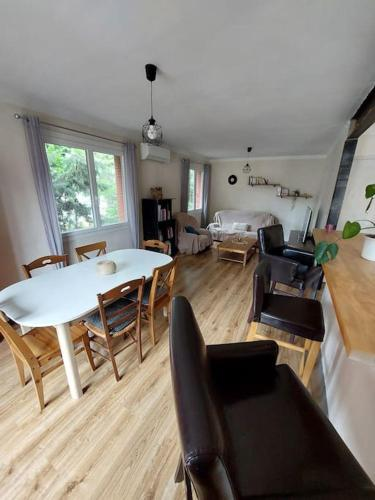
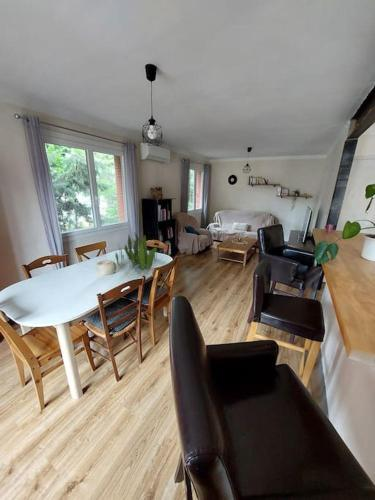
+ plant [115,232,158,270]
